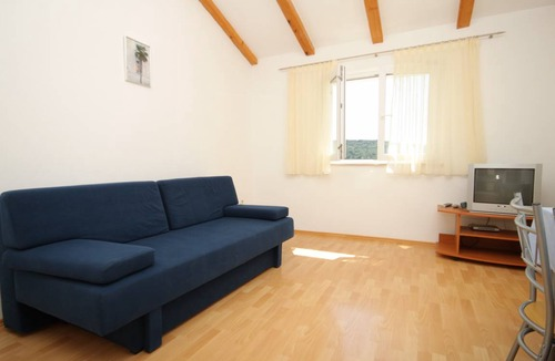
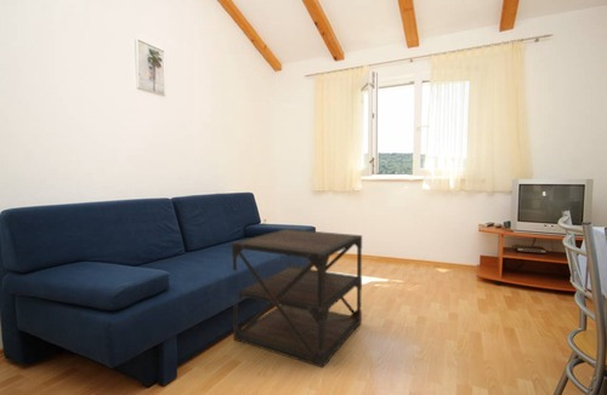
+ side table [231,228,363,370]
